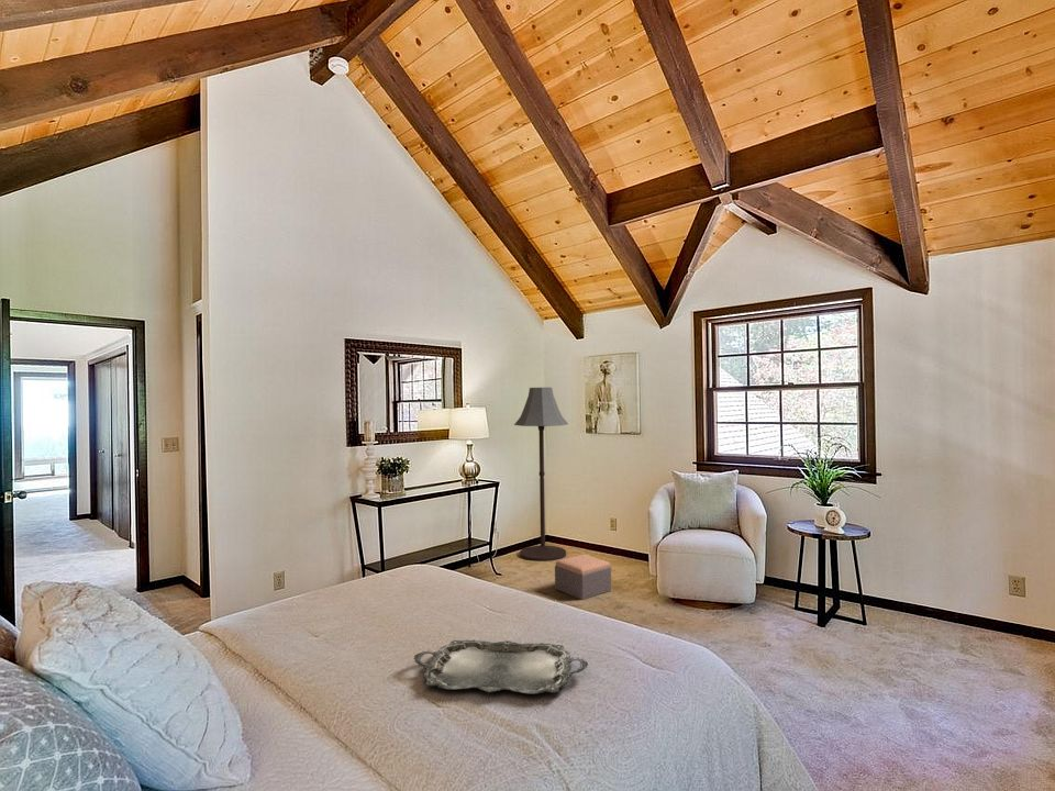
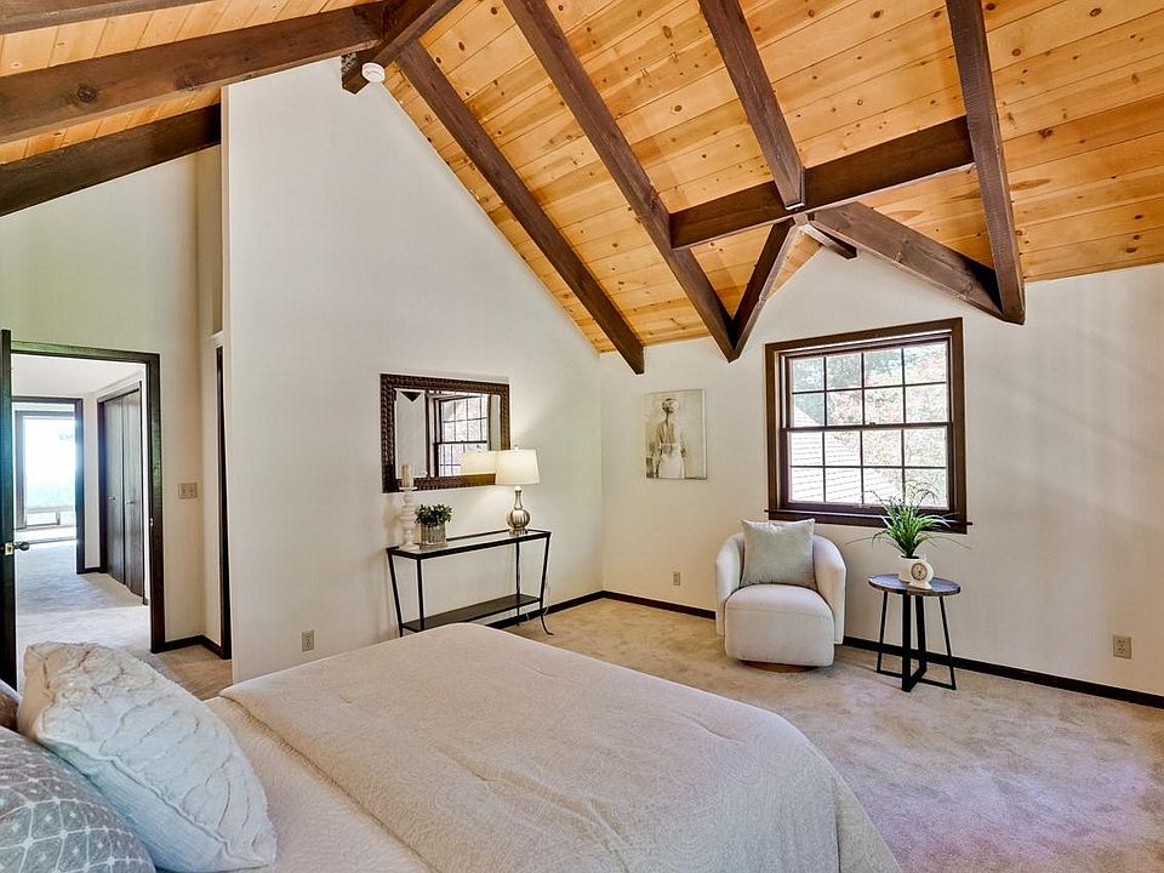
- footstool [554,554,612,601]
- floor lamp [513,387,569,562]
- serving tray [412,638,589,695]
